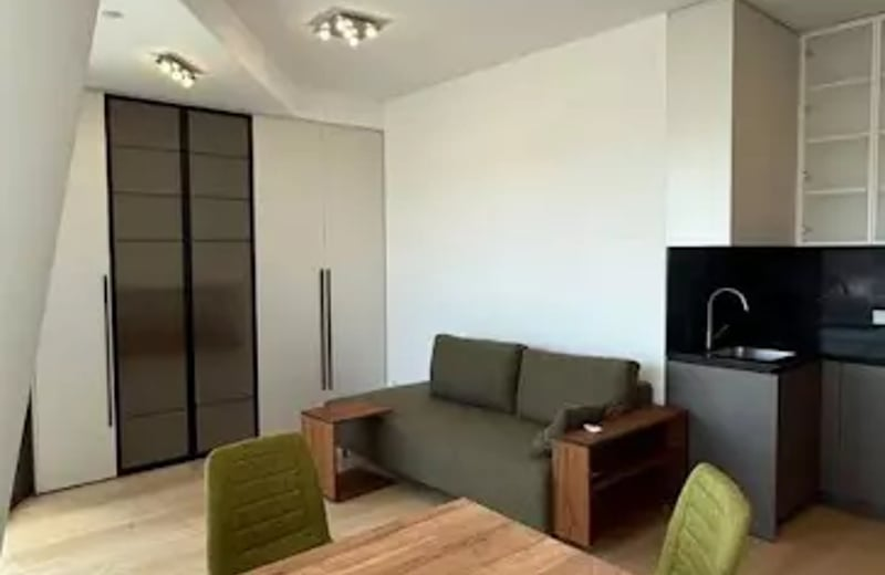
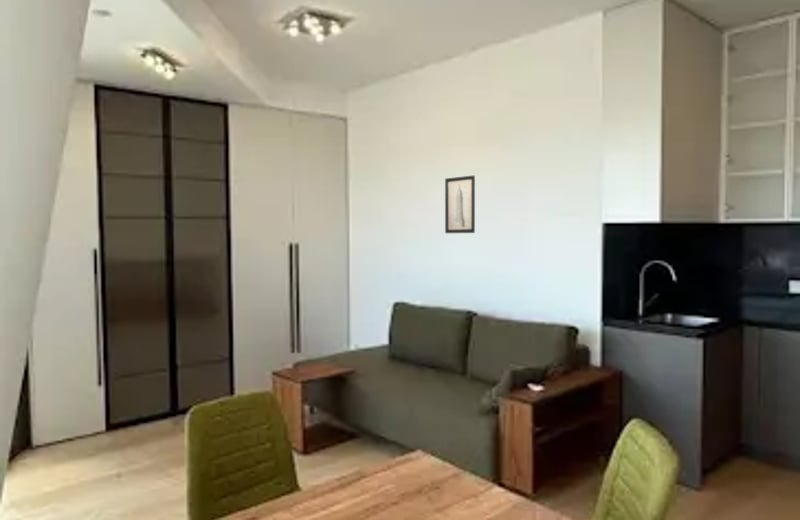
+ wall art [444,174,476,234]
